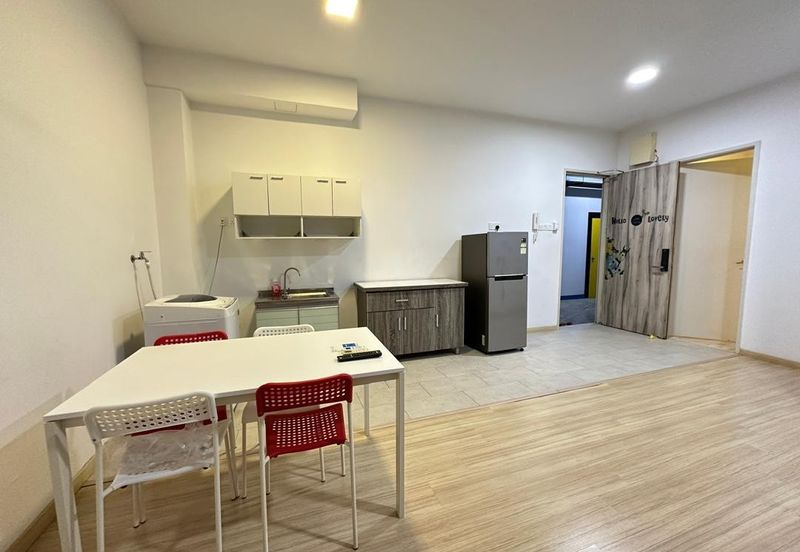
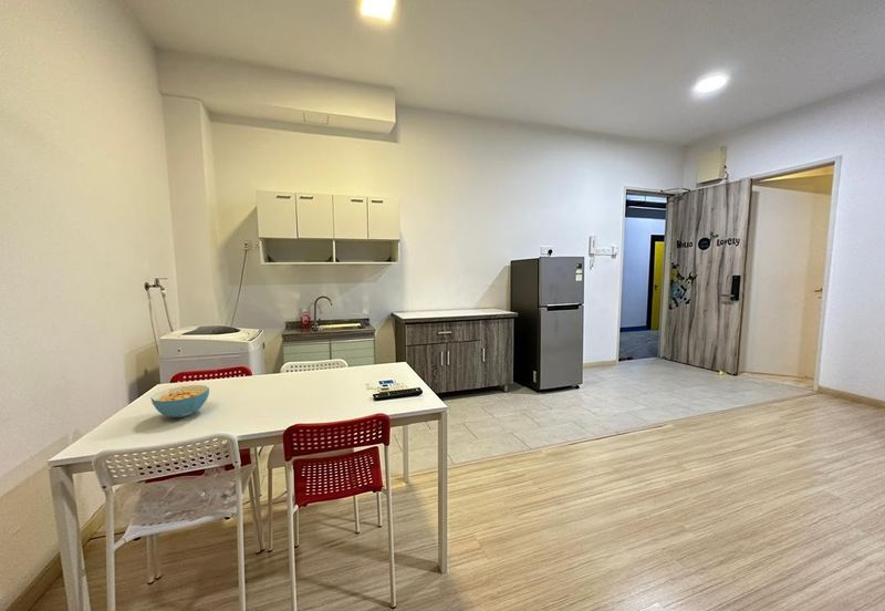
+ cereal bowl [149,384,210,418]
